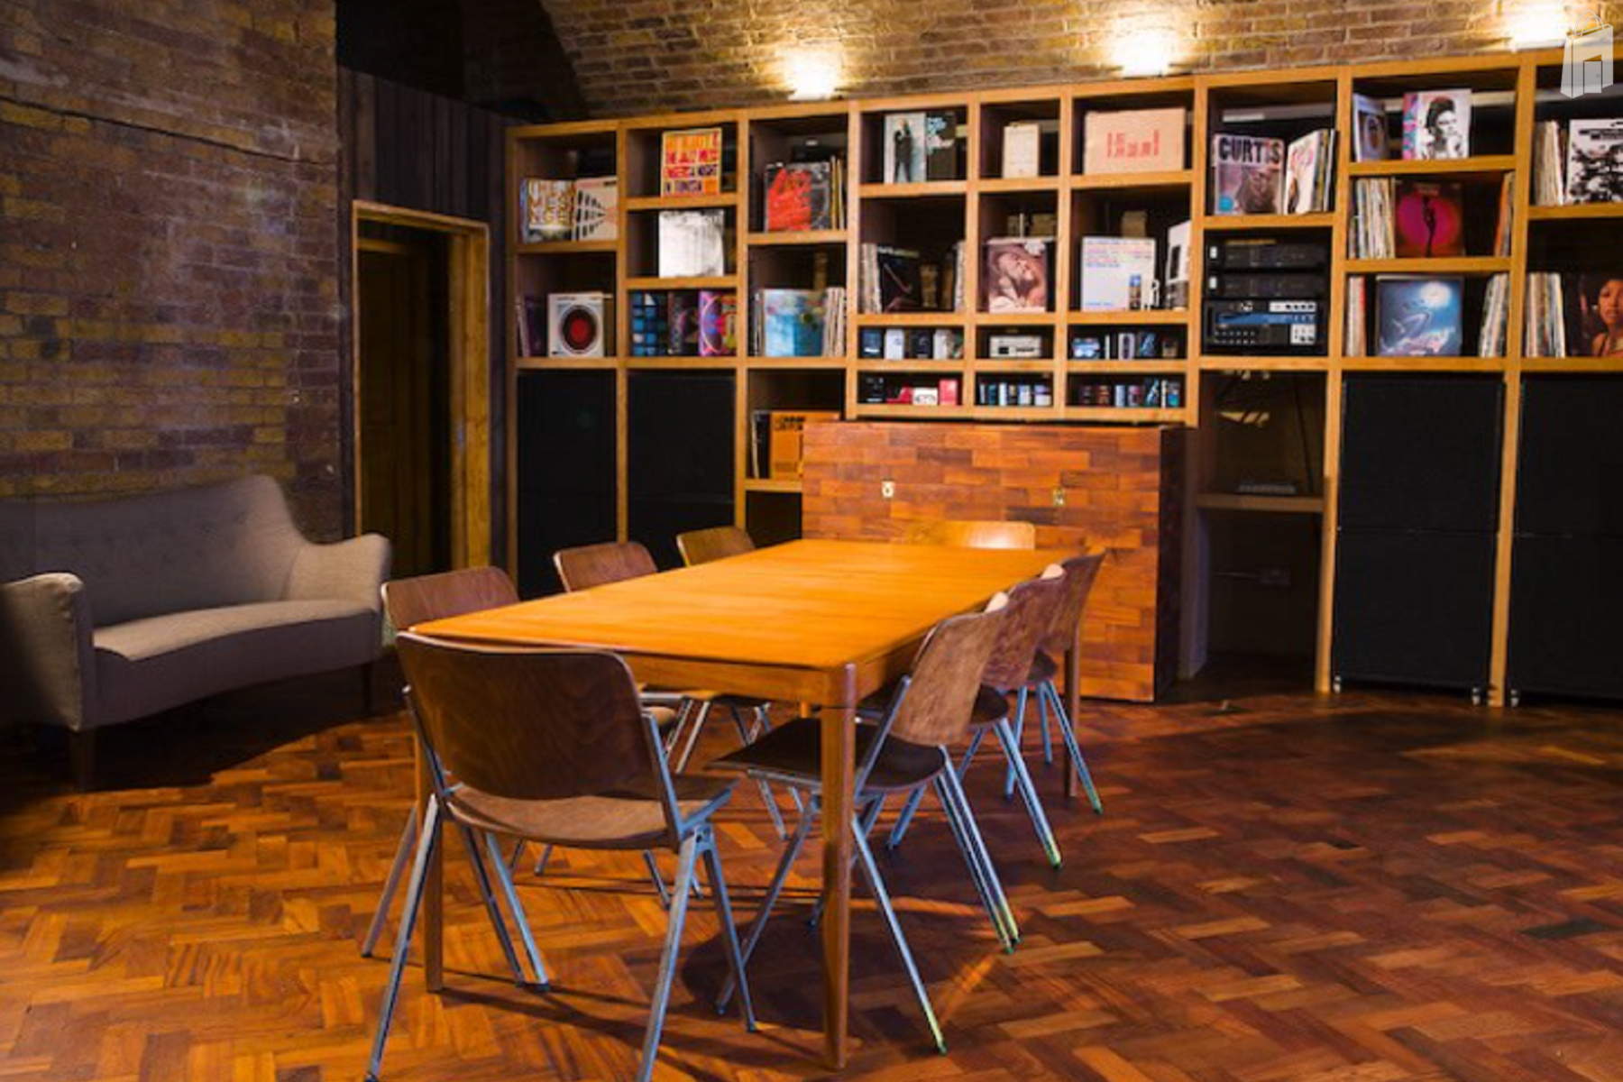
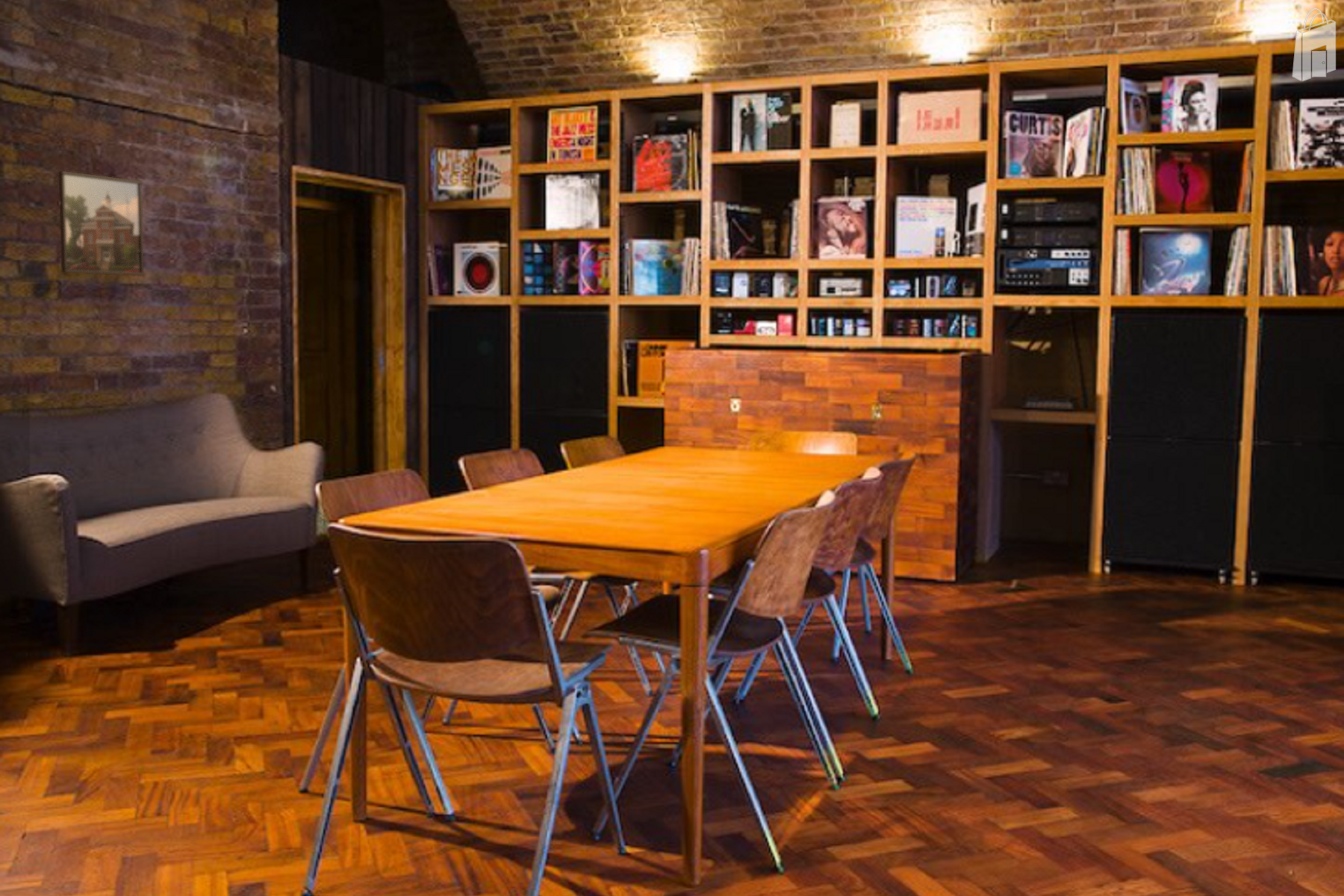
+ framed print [57,170,145,277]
